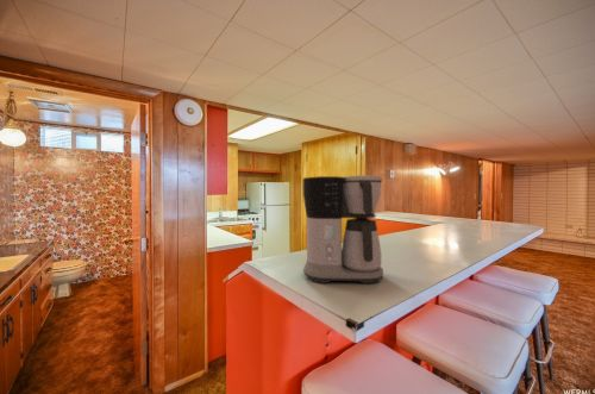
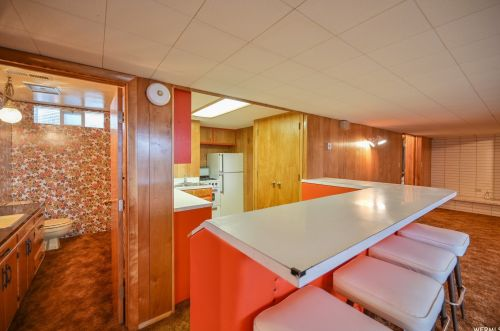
- coffee maker [302,174,384,284]
